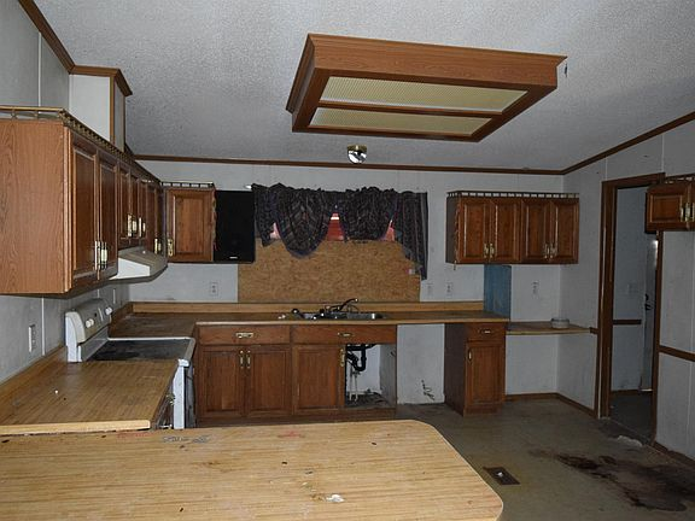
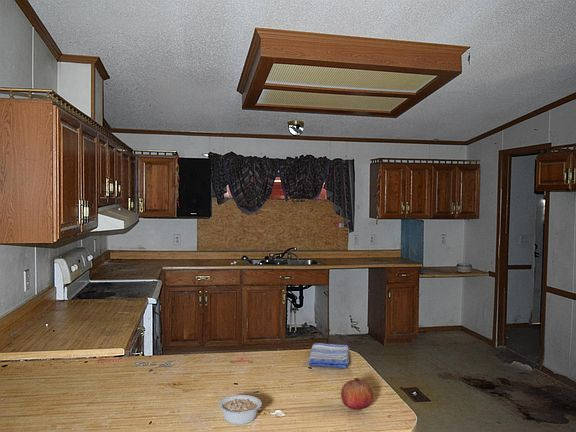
+ fruit [340,377,374,411]
+ legume [217,394,263,425]
+ dish towel [307,342,351,369]
